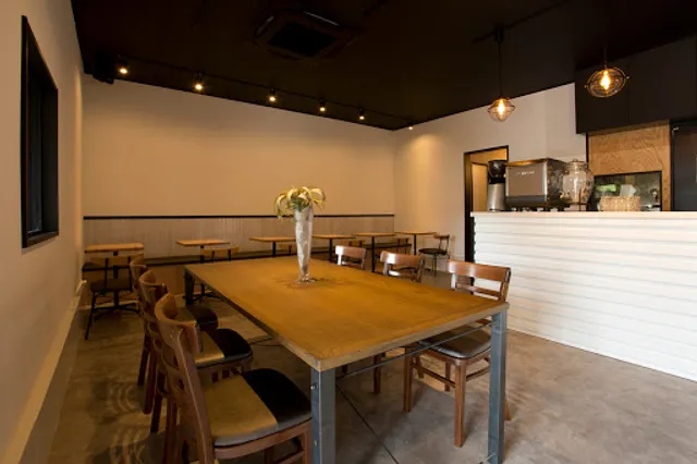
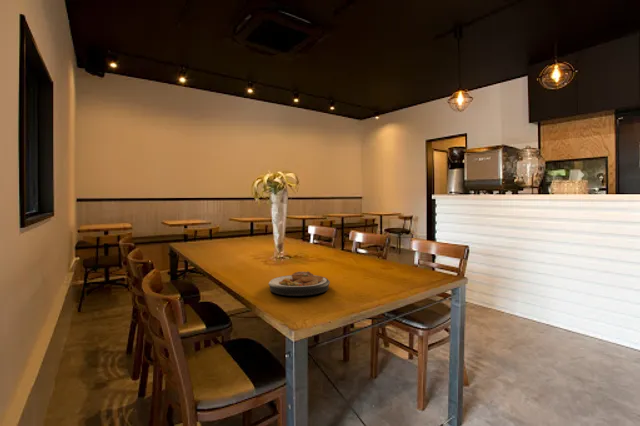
+ plate [268,270,331,297]
